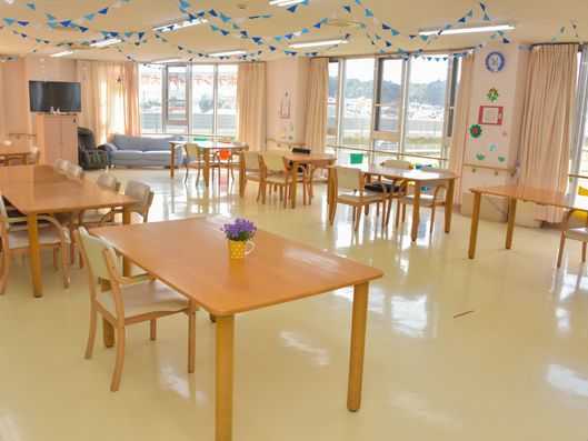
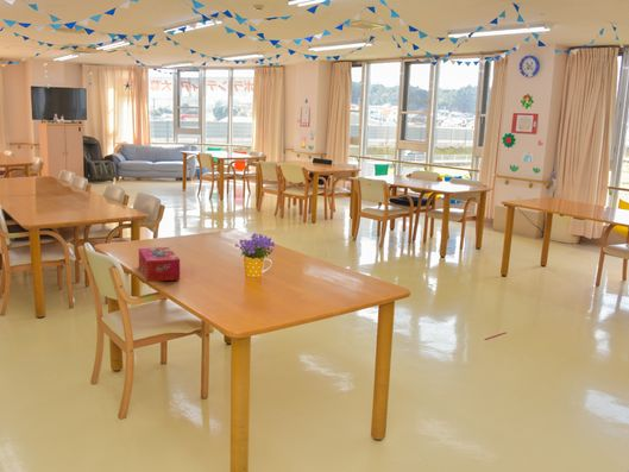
+ tissue box [138,246,181,283]
